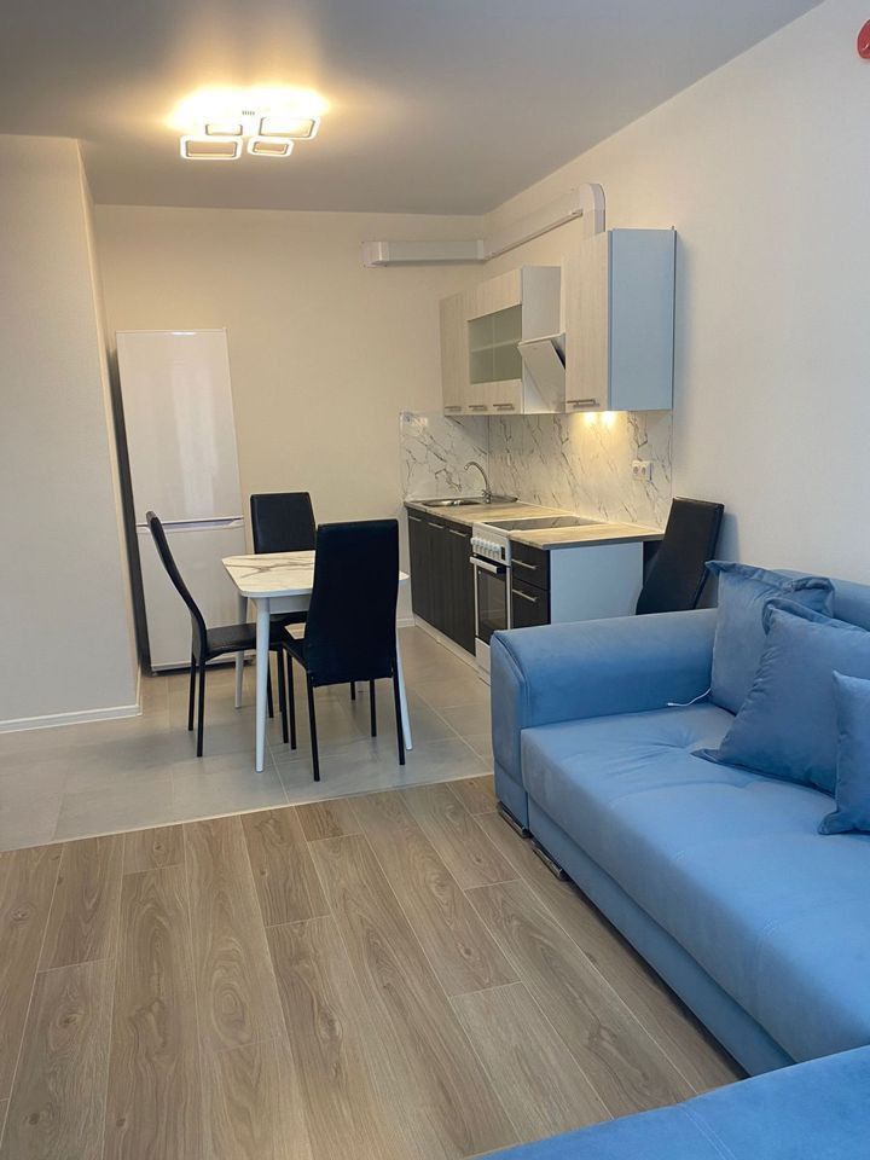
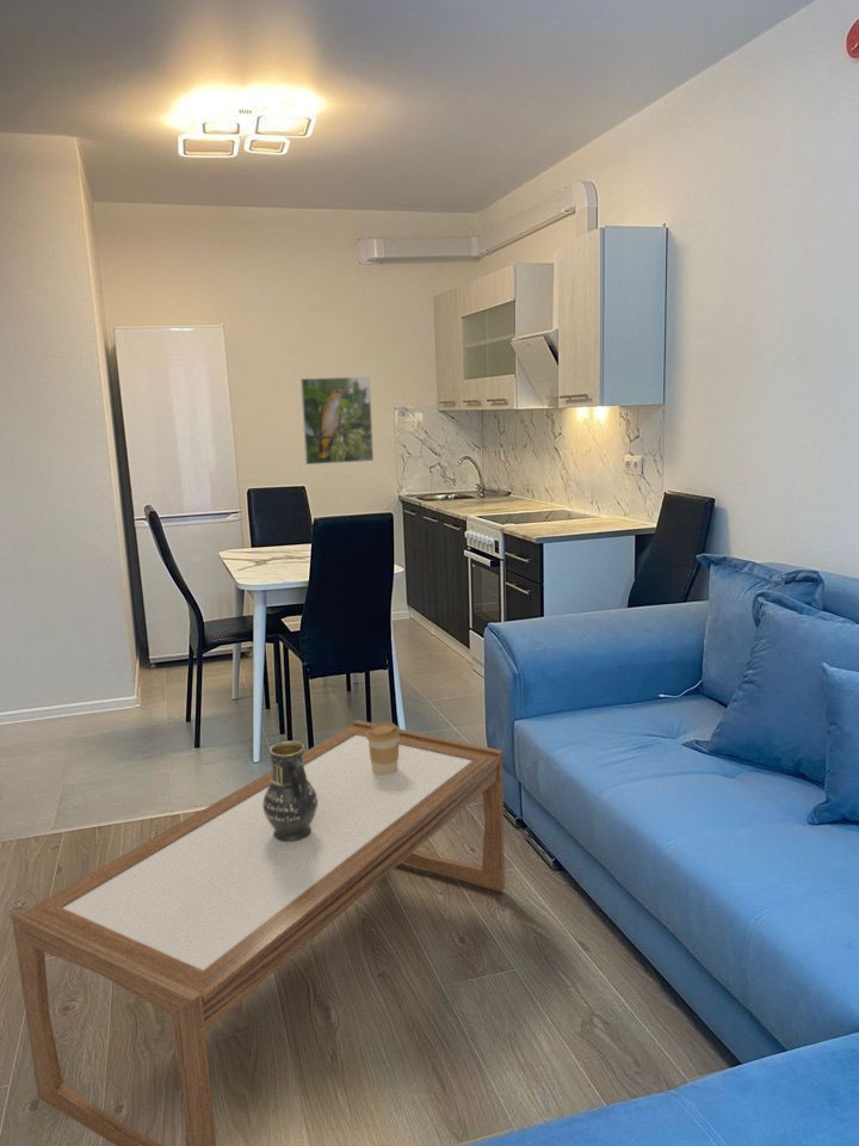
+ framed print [299,376,375,466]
+ coffee table [11,719,506,1146]
+ vase [264,740,317,842]
+ coffee cup [366,721,400,776]
